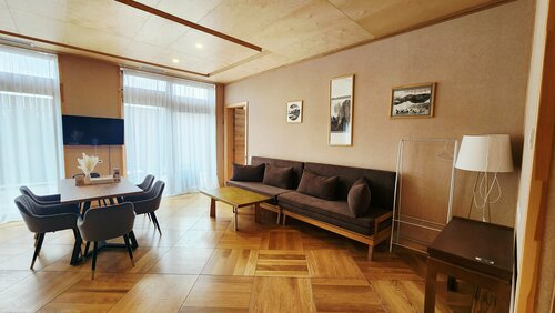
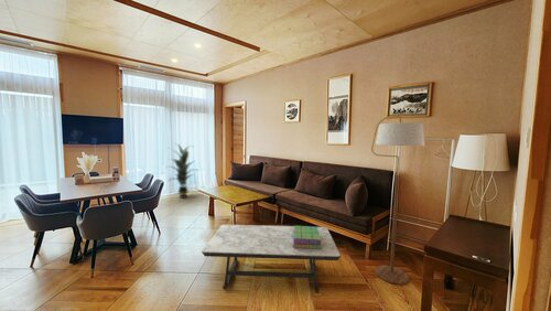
+ coffee table [201,224,342,294]
+ stack of books [293,225,322,249]
+ indoor plant [166,142,201,200]
+ floor lamp [370,115,425,286]
